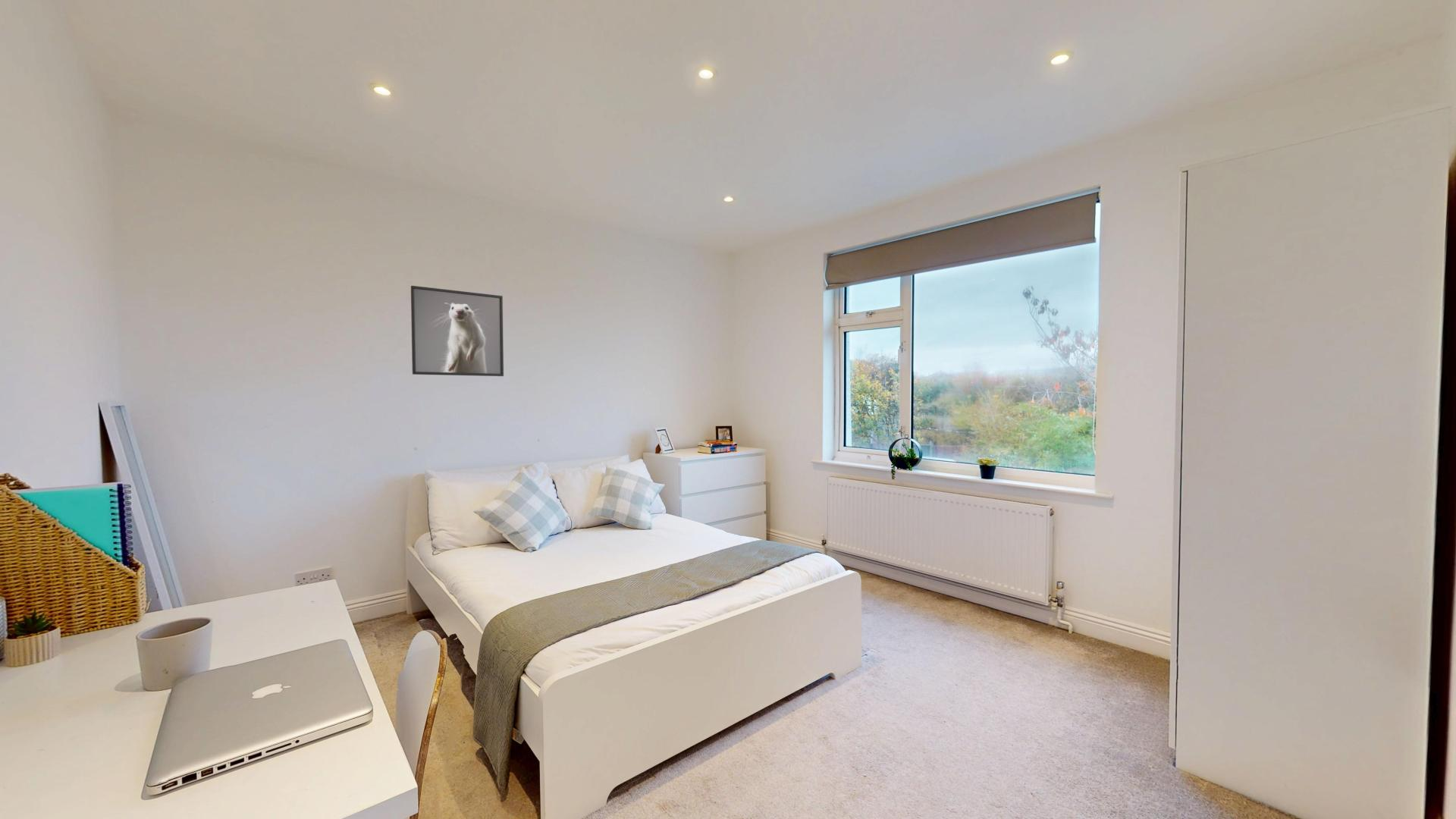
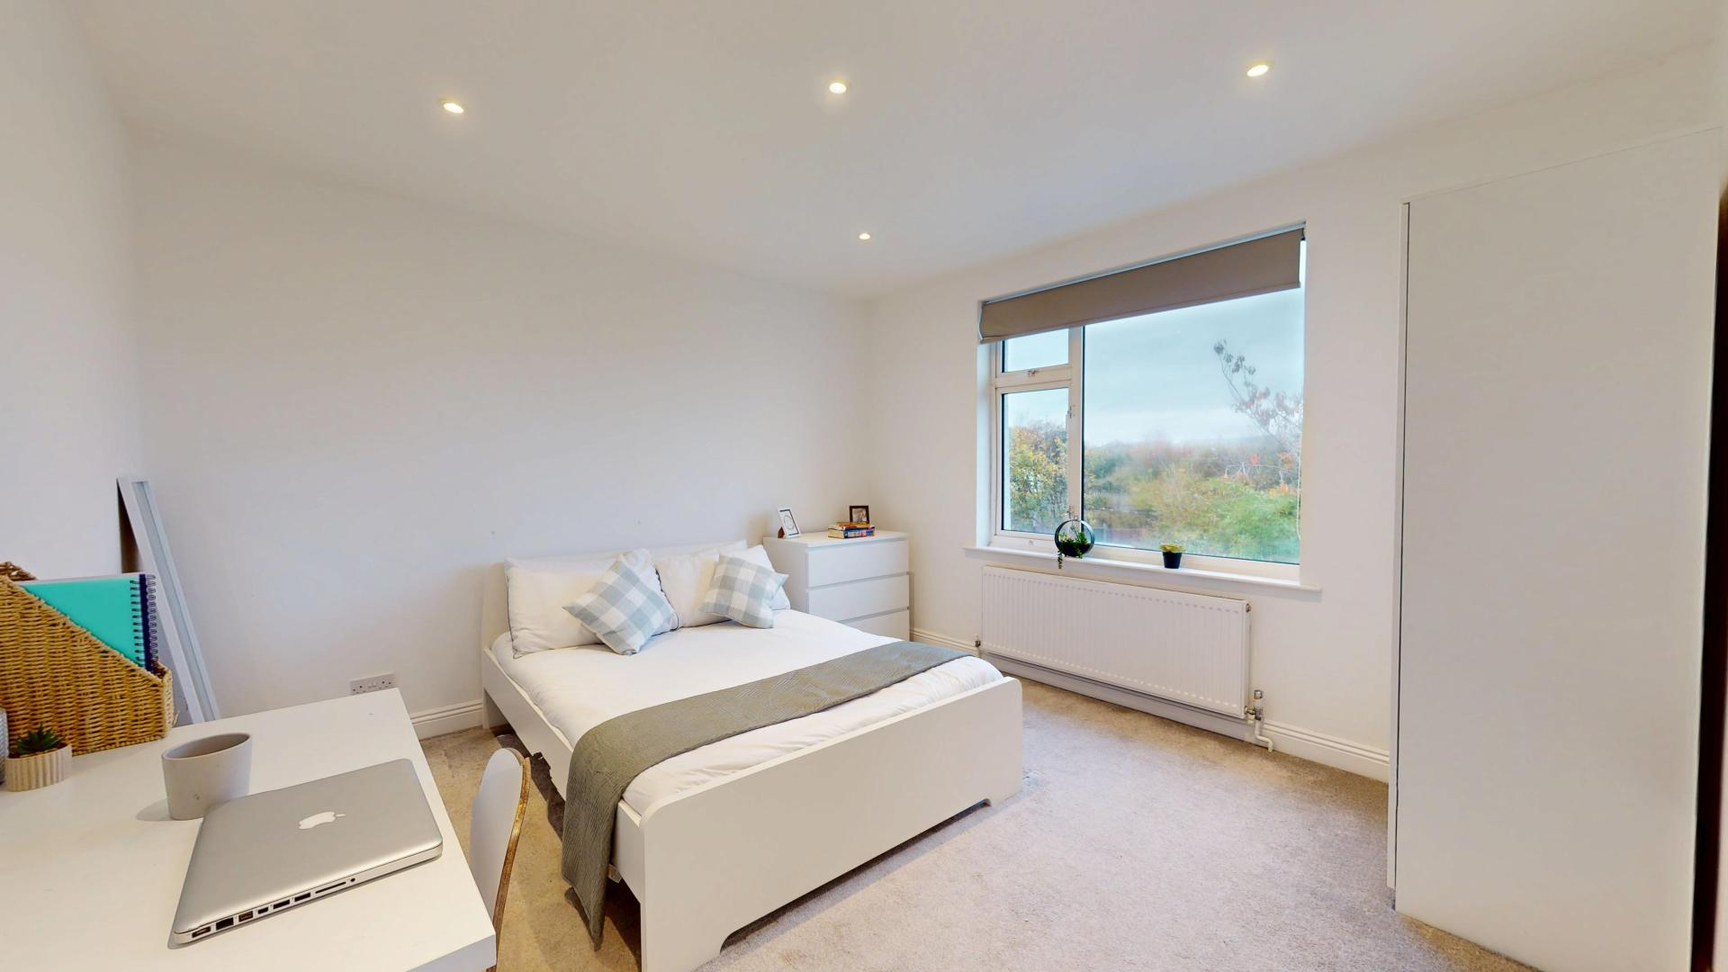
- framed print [410,285,504,377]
